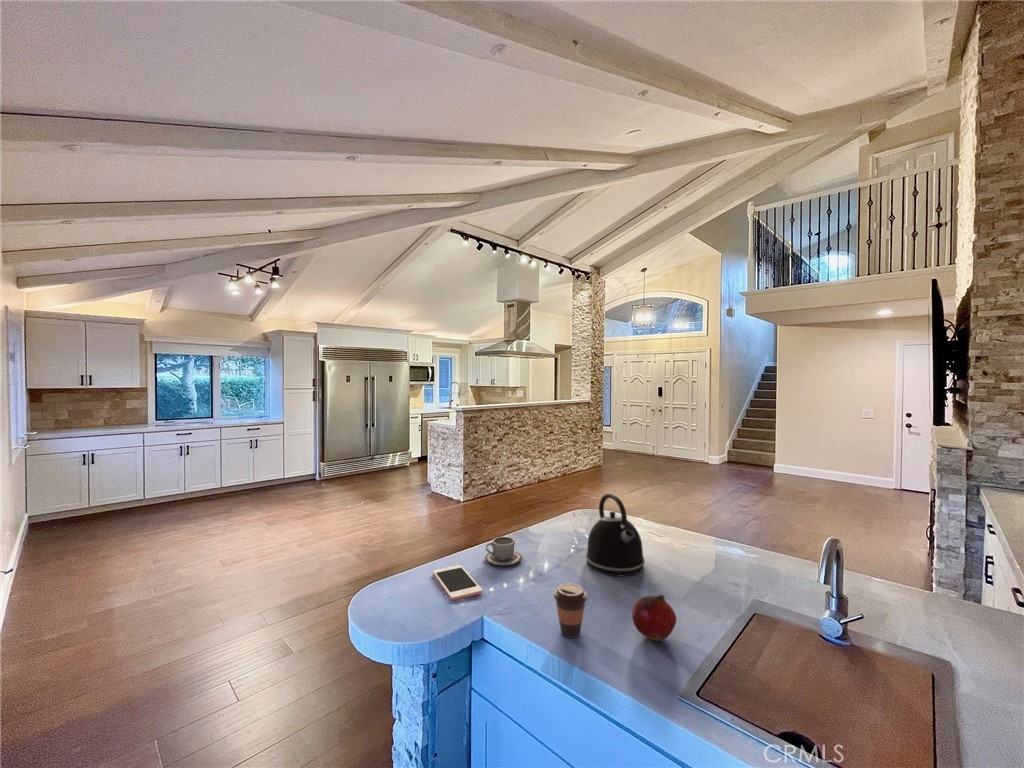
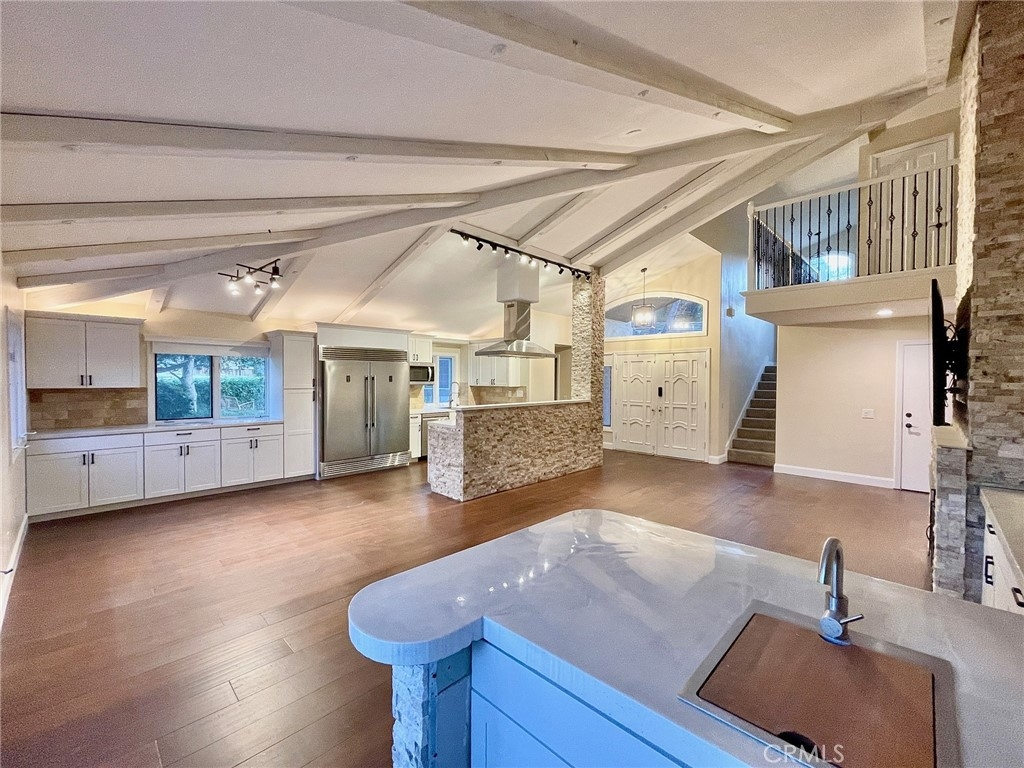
- kettle [585,492,646,577]
- coffee cup [552,582,588,639]
- fruit [631,594,677,642]
- cup [484,536,523,567]
- cell phone [432,564,483,601]
